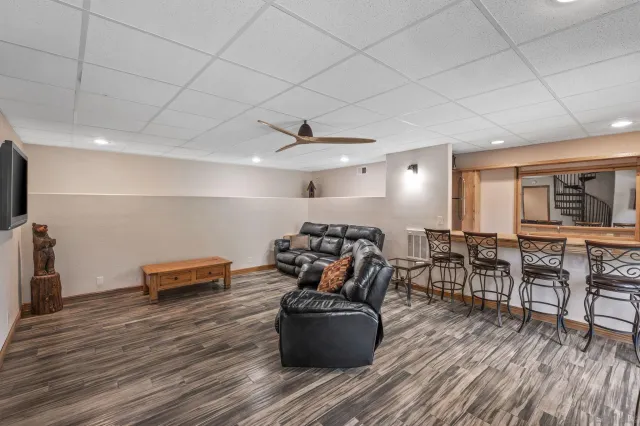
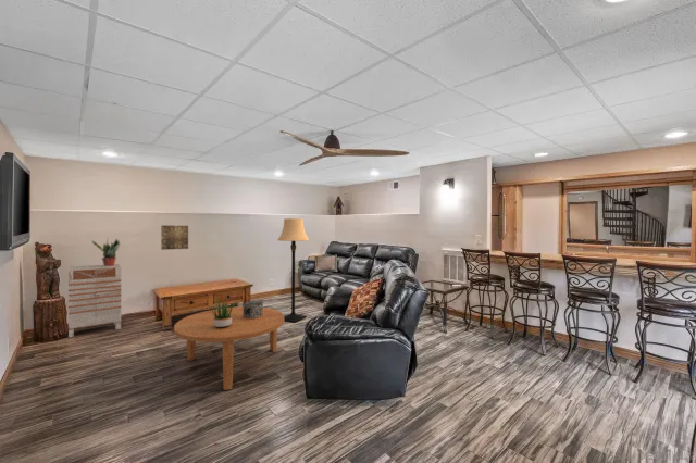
+ potted plant [208,295,237,328]
+ wall art [160,224,189,251]
+ lamp [276,217,310,324]
+ coffee table [173,305,285,391]
+ decorative box [243,300,264,318]
+ potted plant [91,238,122,266]
+ dresser [67,263,122,338]
